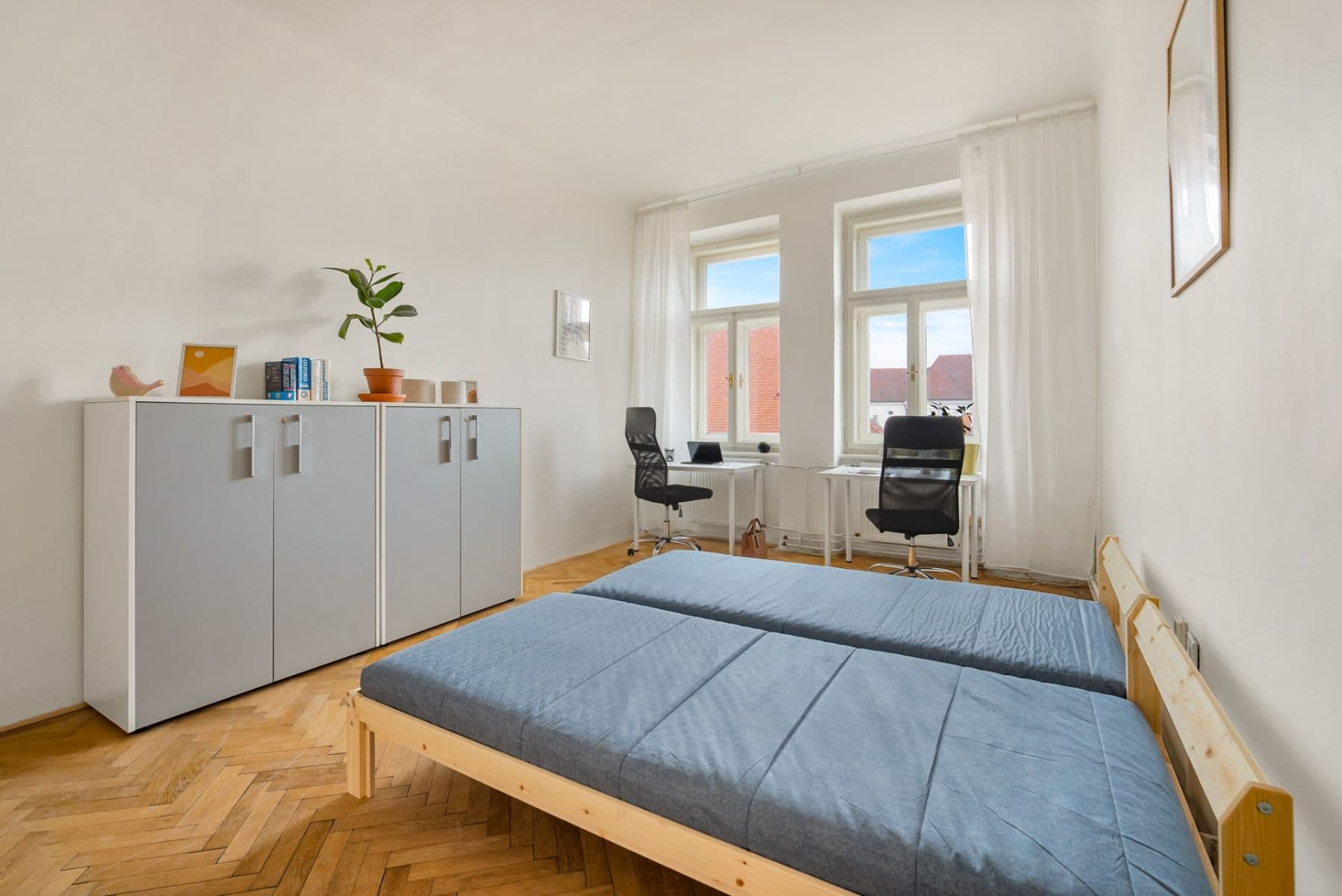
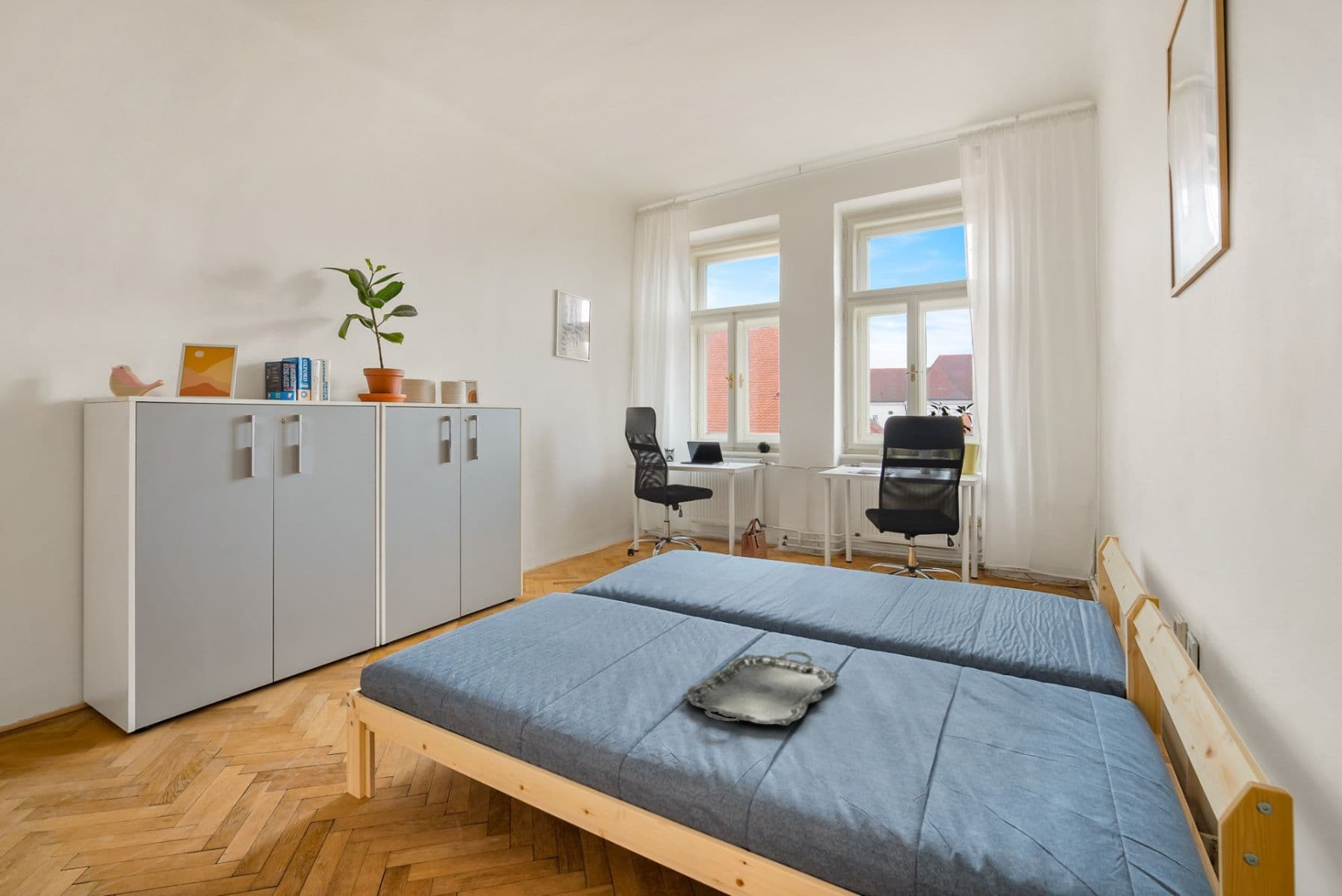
+ serving tray [681,651,840,727]
